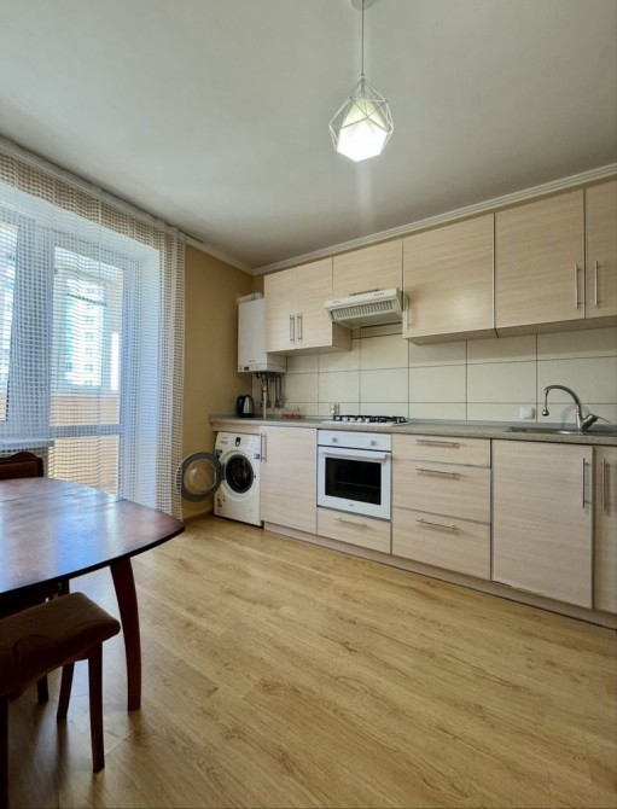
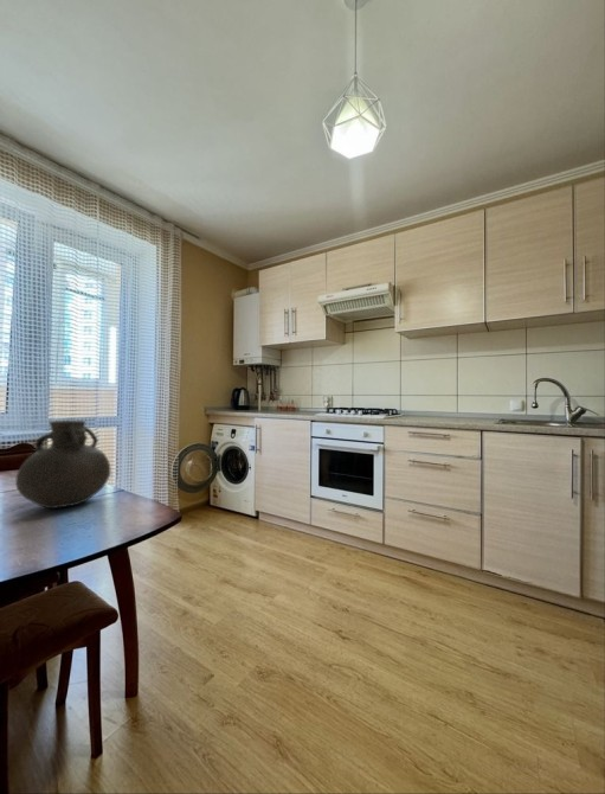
+ vase [14,420,111,510]
